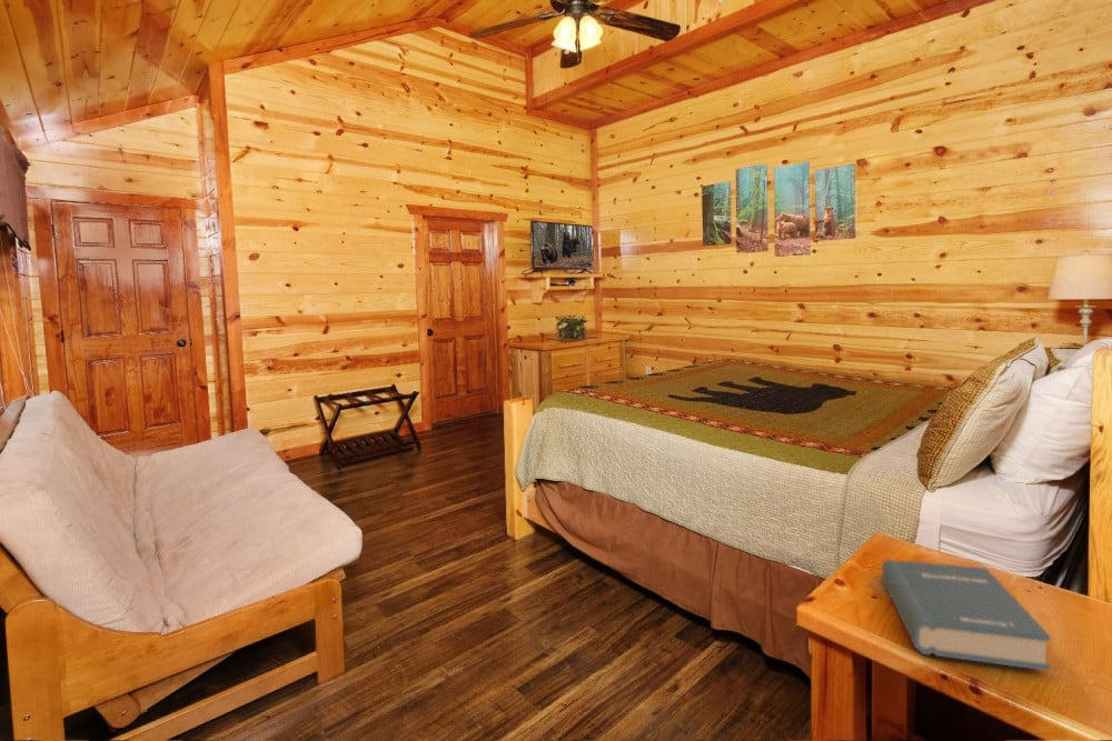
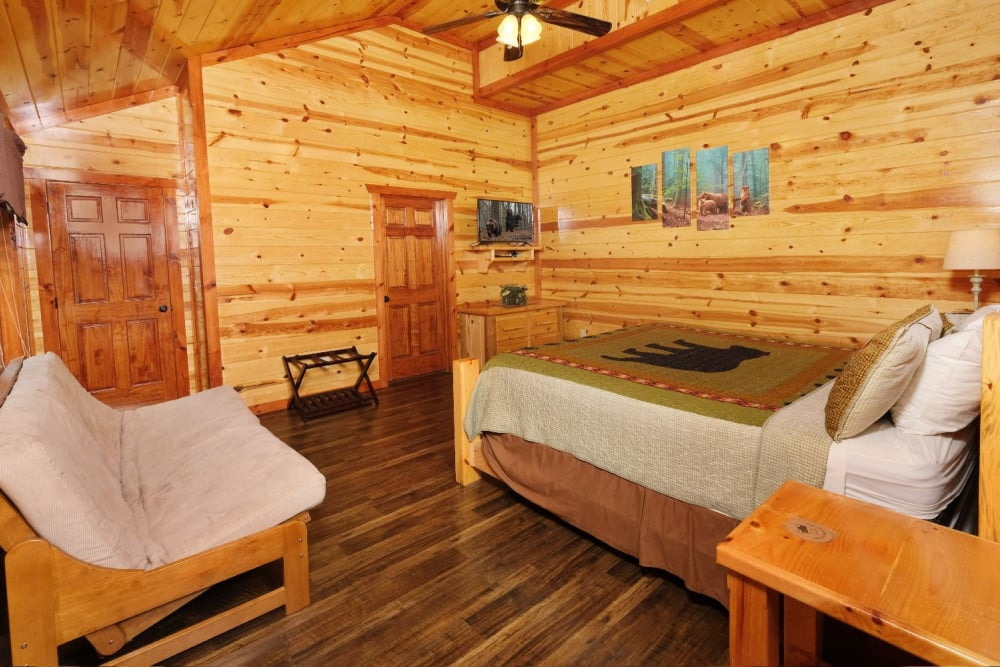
- hardback book [881,558,1052,672]
